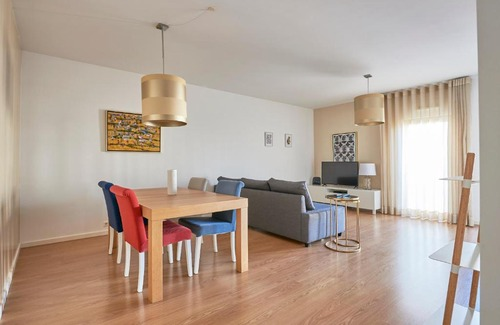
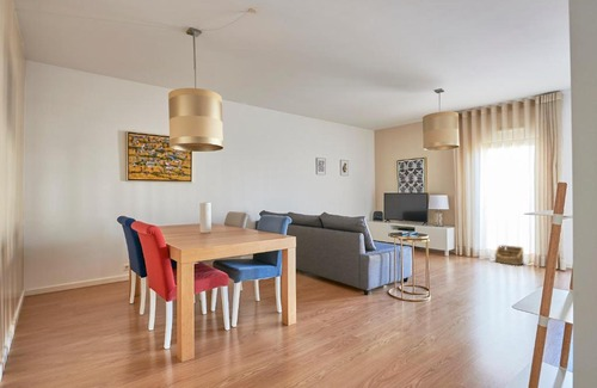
+ basket [493,244,524,266]
